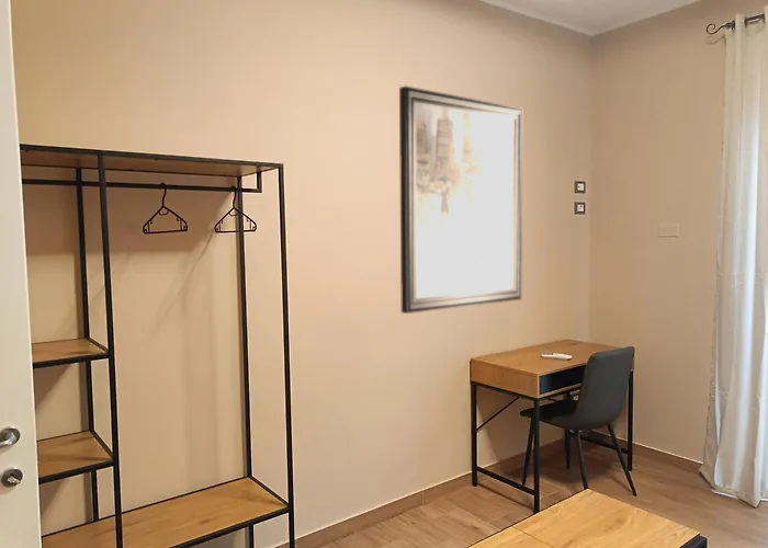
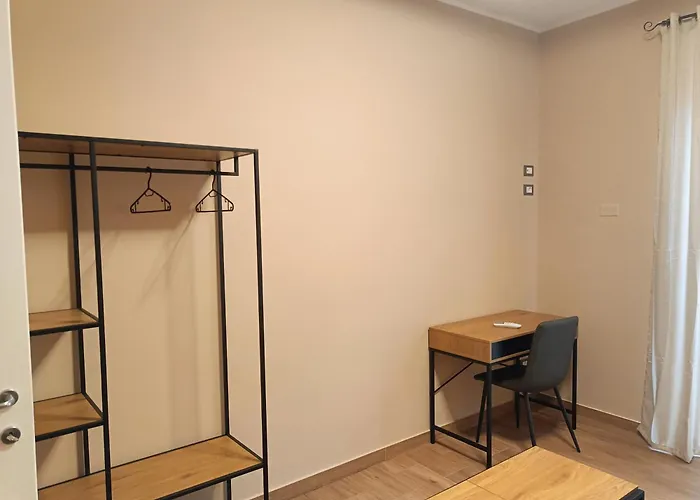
- wall art [398,84,523,315]
